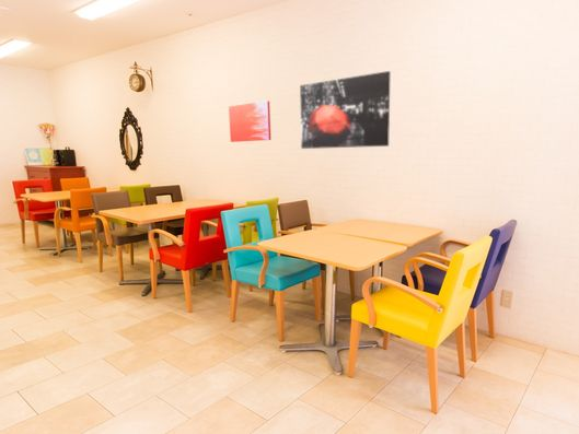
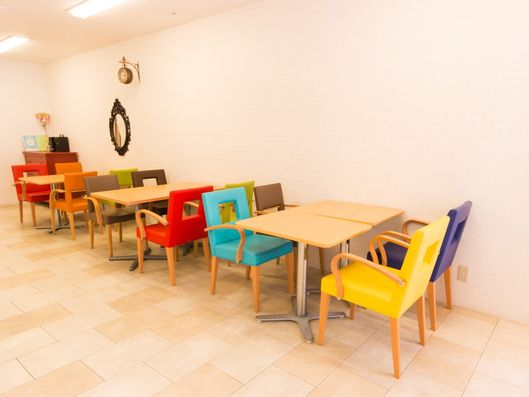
- wall art [299,70,392,150]
- wall art [228,99,271,143]
